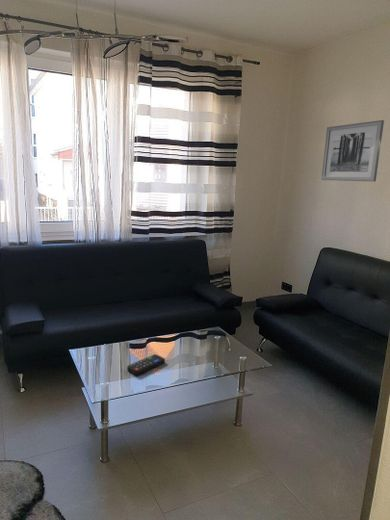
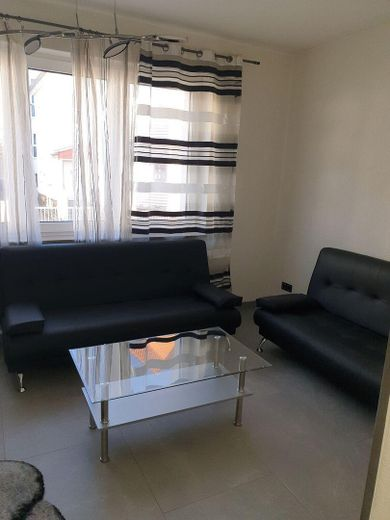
- remote control [126,353,166,376]
- wall art [320,119,385,183]
